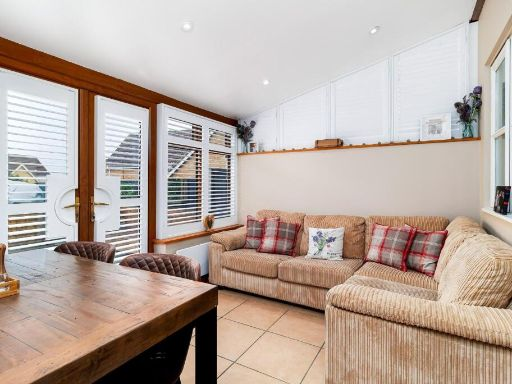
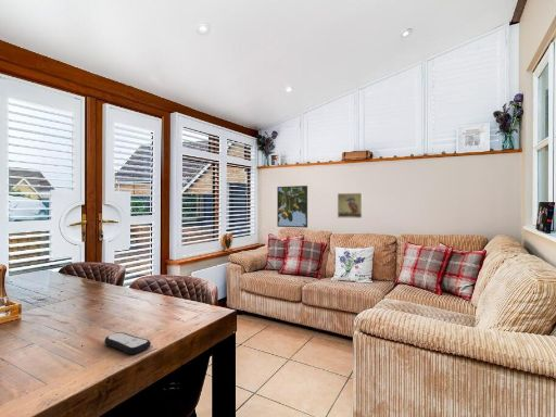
+ remote control [103,331,152,355]
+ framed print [276,185,308,229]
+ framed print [337,192,364,219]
